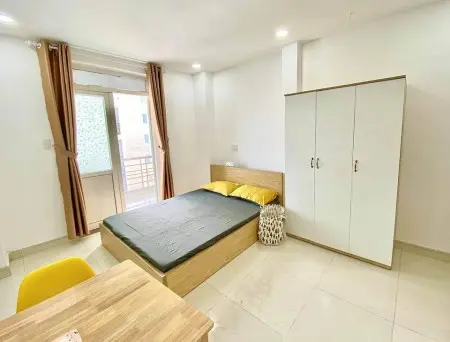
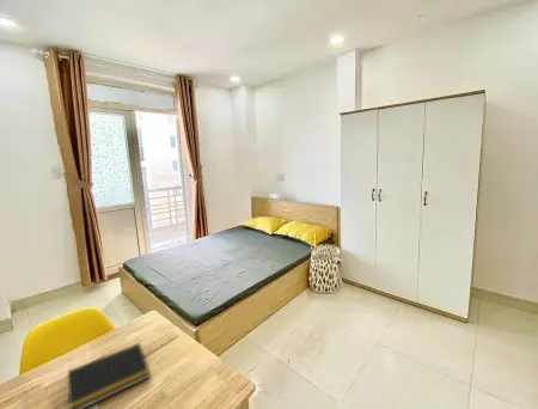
+ notepad [67,342,152,409]
